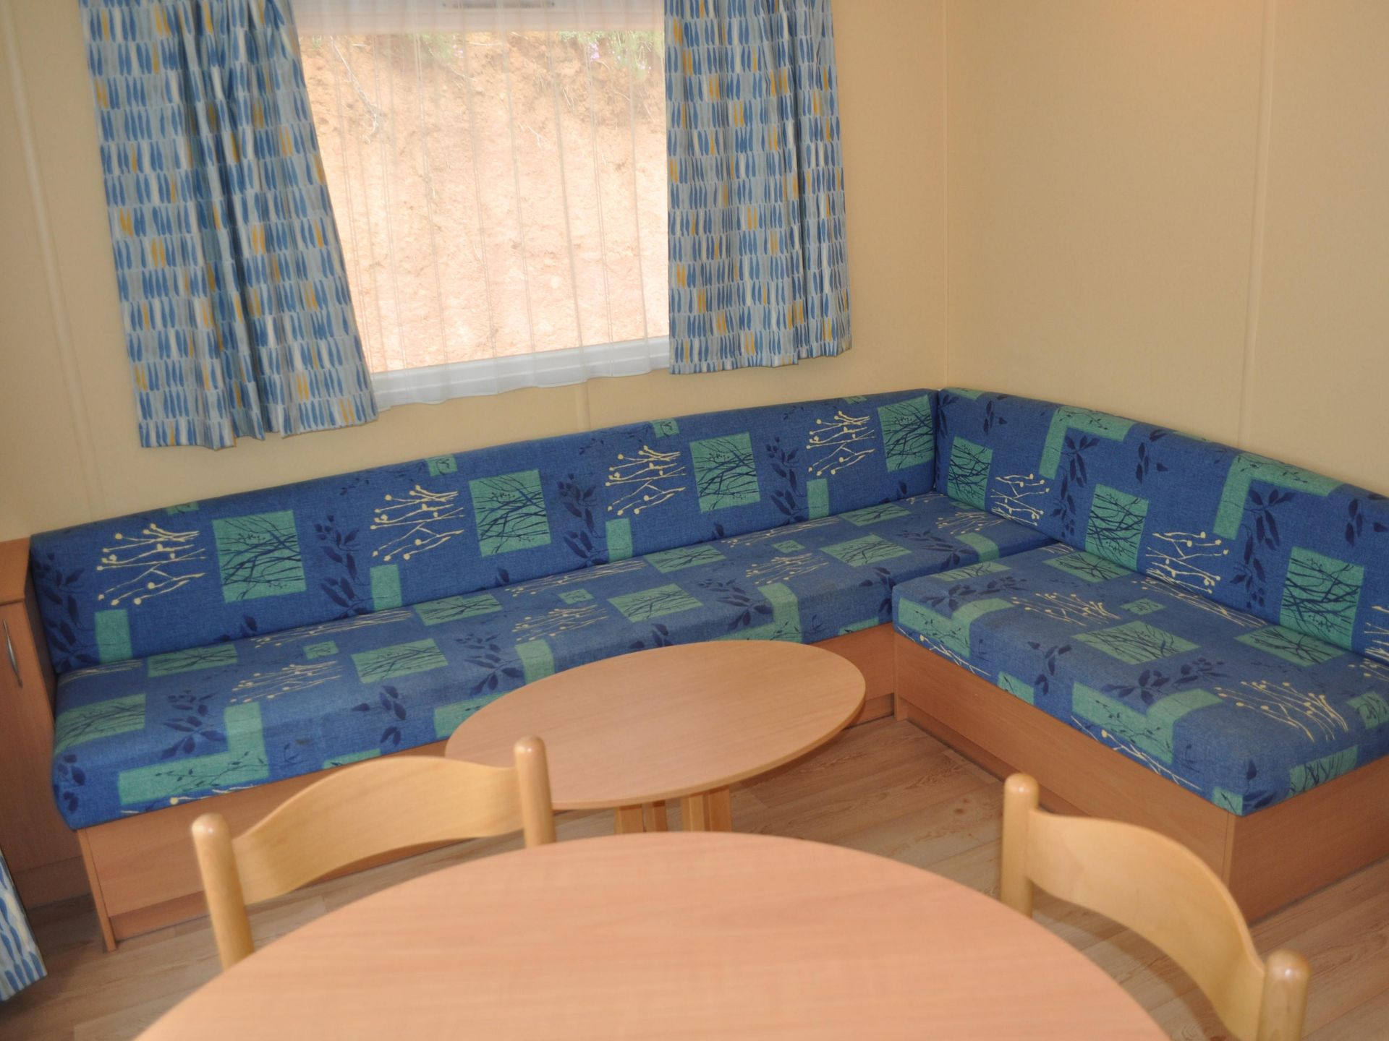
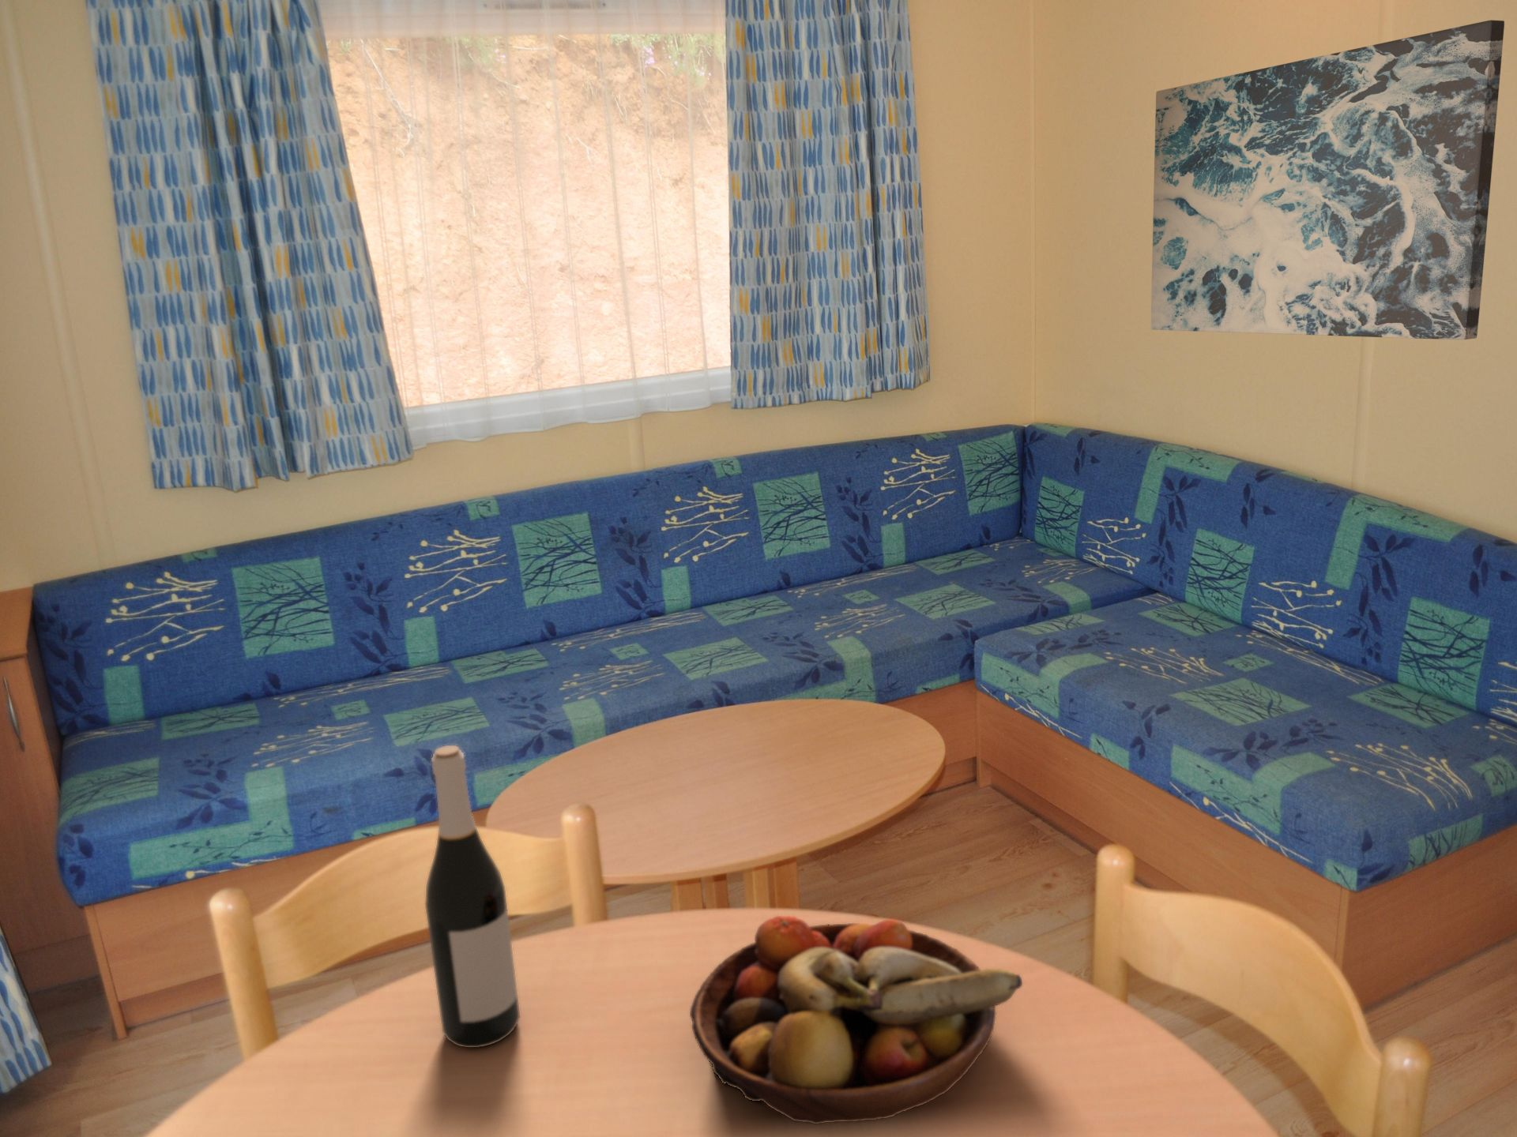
+ fruit bowl [689,915,1024,1125]
+ wall art [1150,20,1505,340]
+ wine bottle [424,744,521,1049]
